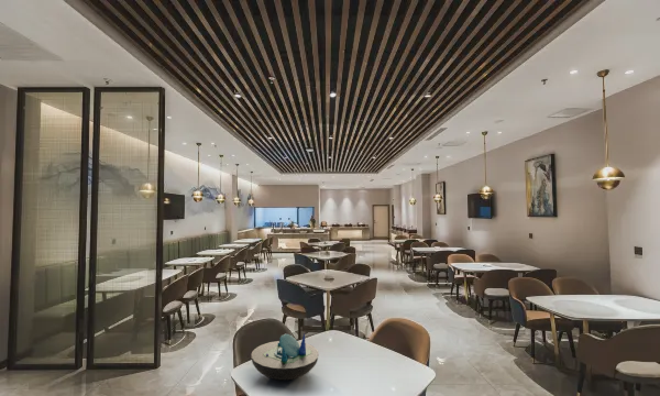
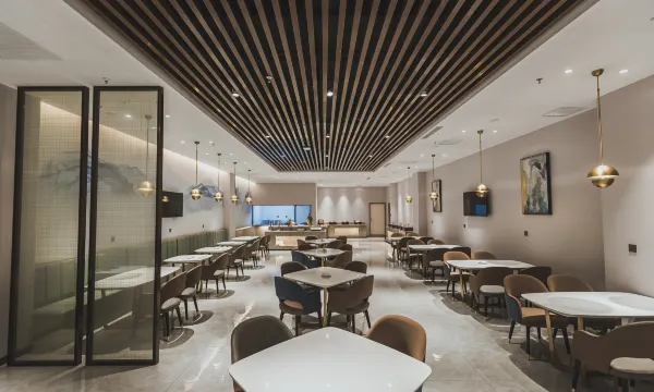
- decorative bowl [251,332,320,381]
